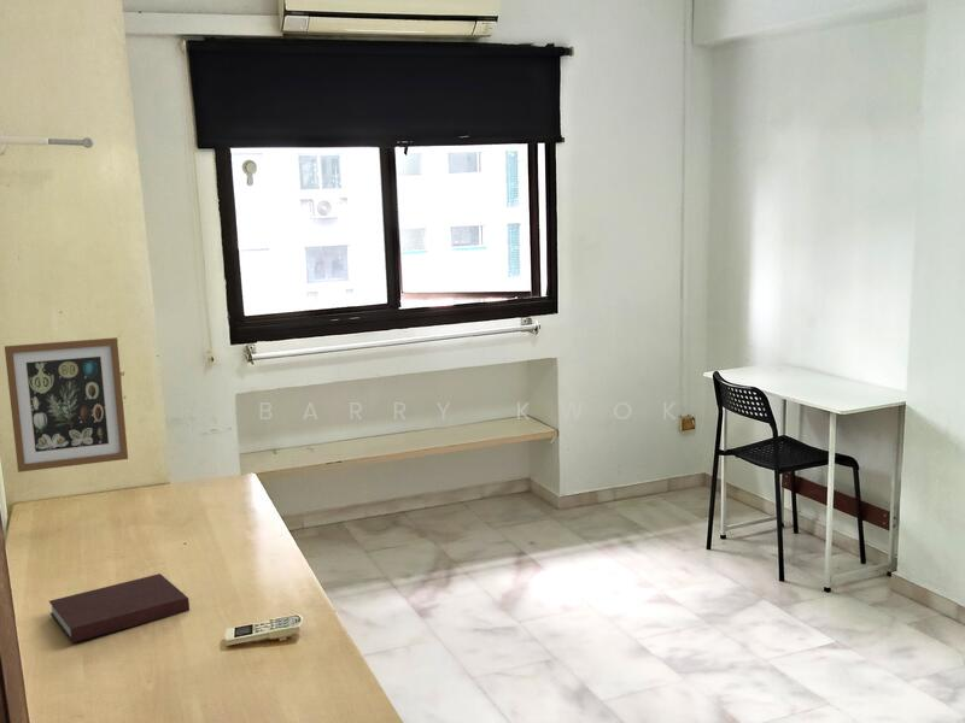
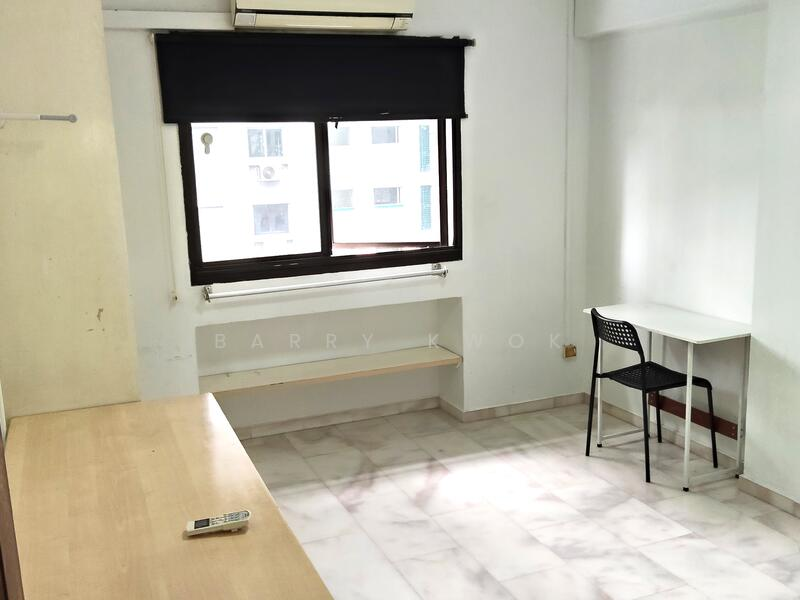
- wall art [4,336,129,474]
- notebook [48,572,191,643]
